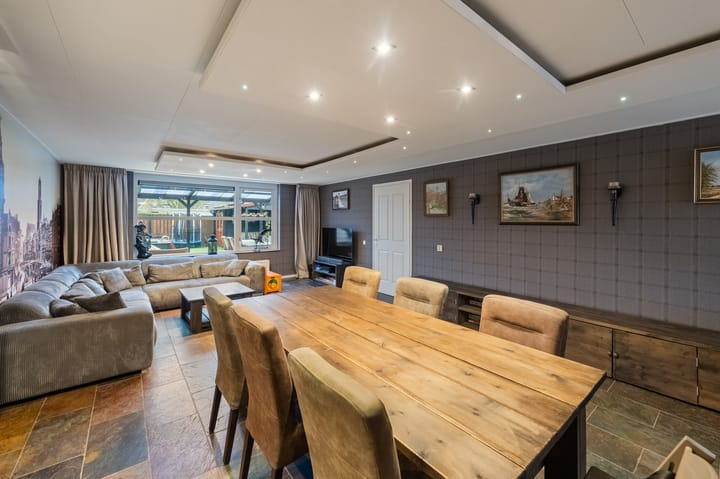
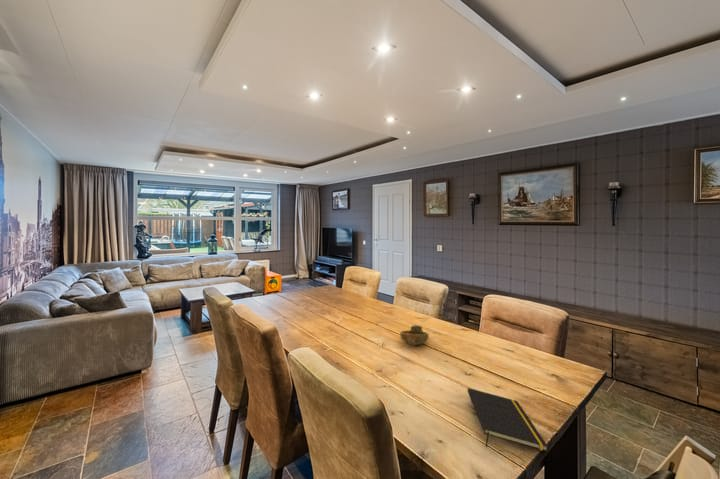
+ decorative bowl [399,324,430,346]
+ notepad [467,387,549,452]
